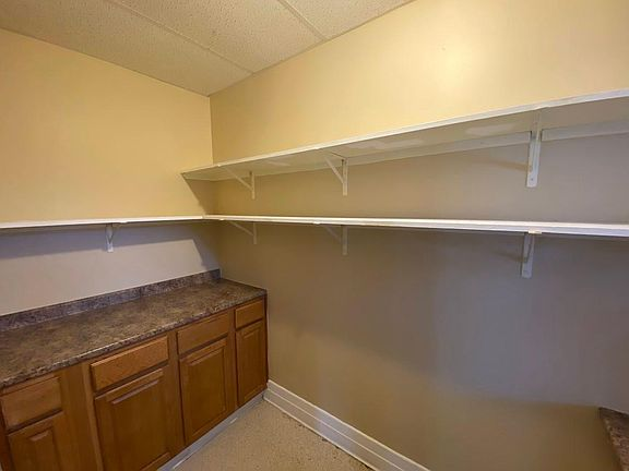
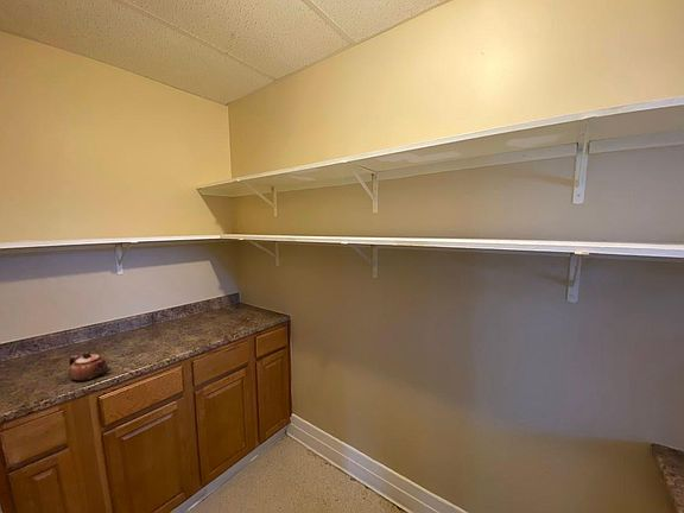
+ teapot [68,352,108,382]
